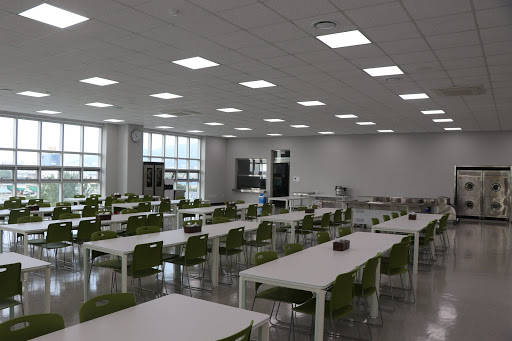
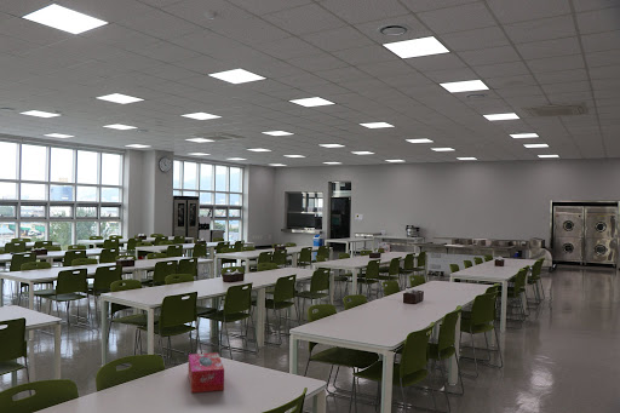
+ tissue box [188,351,225,394]
